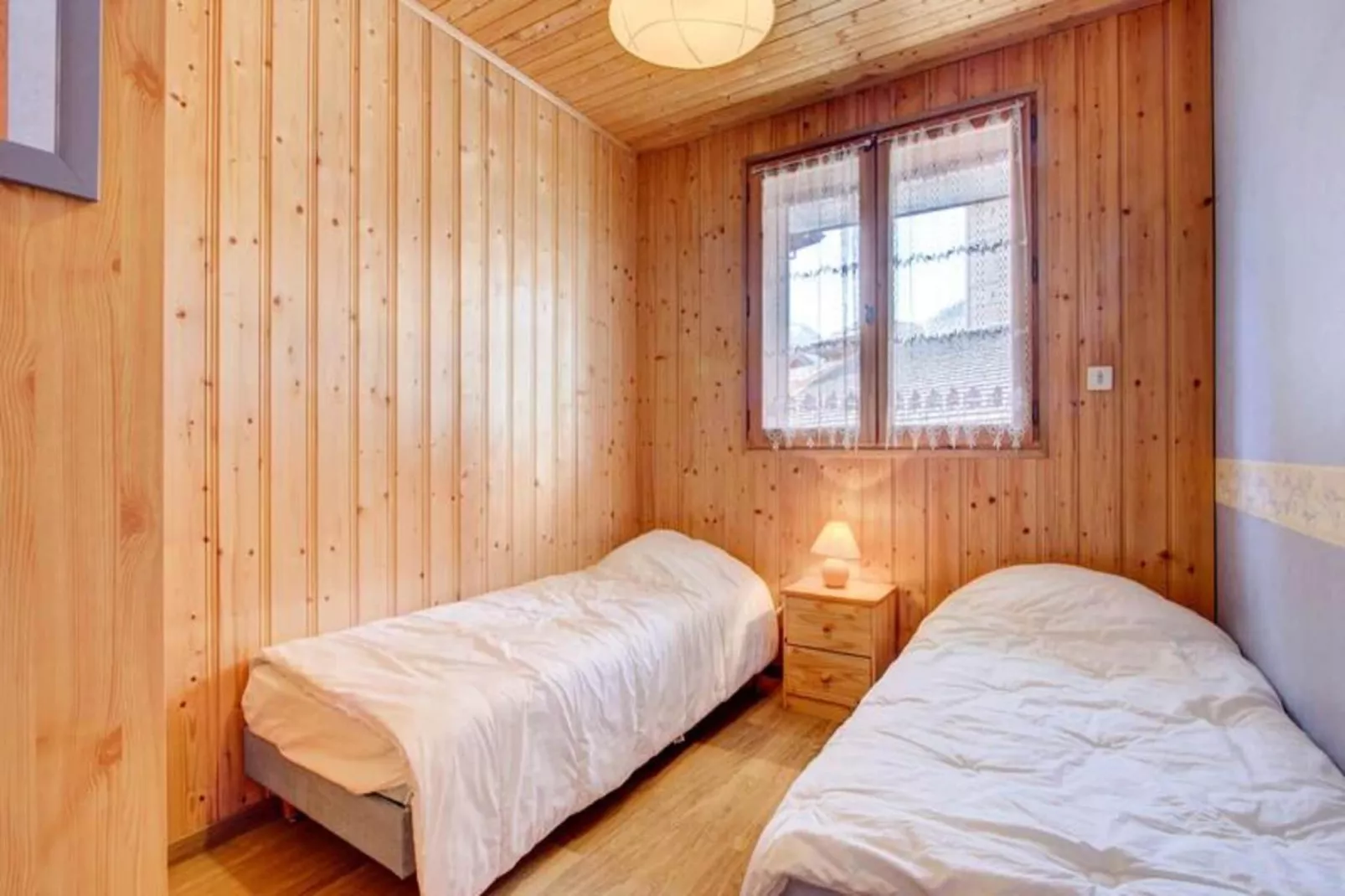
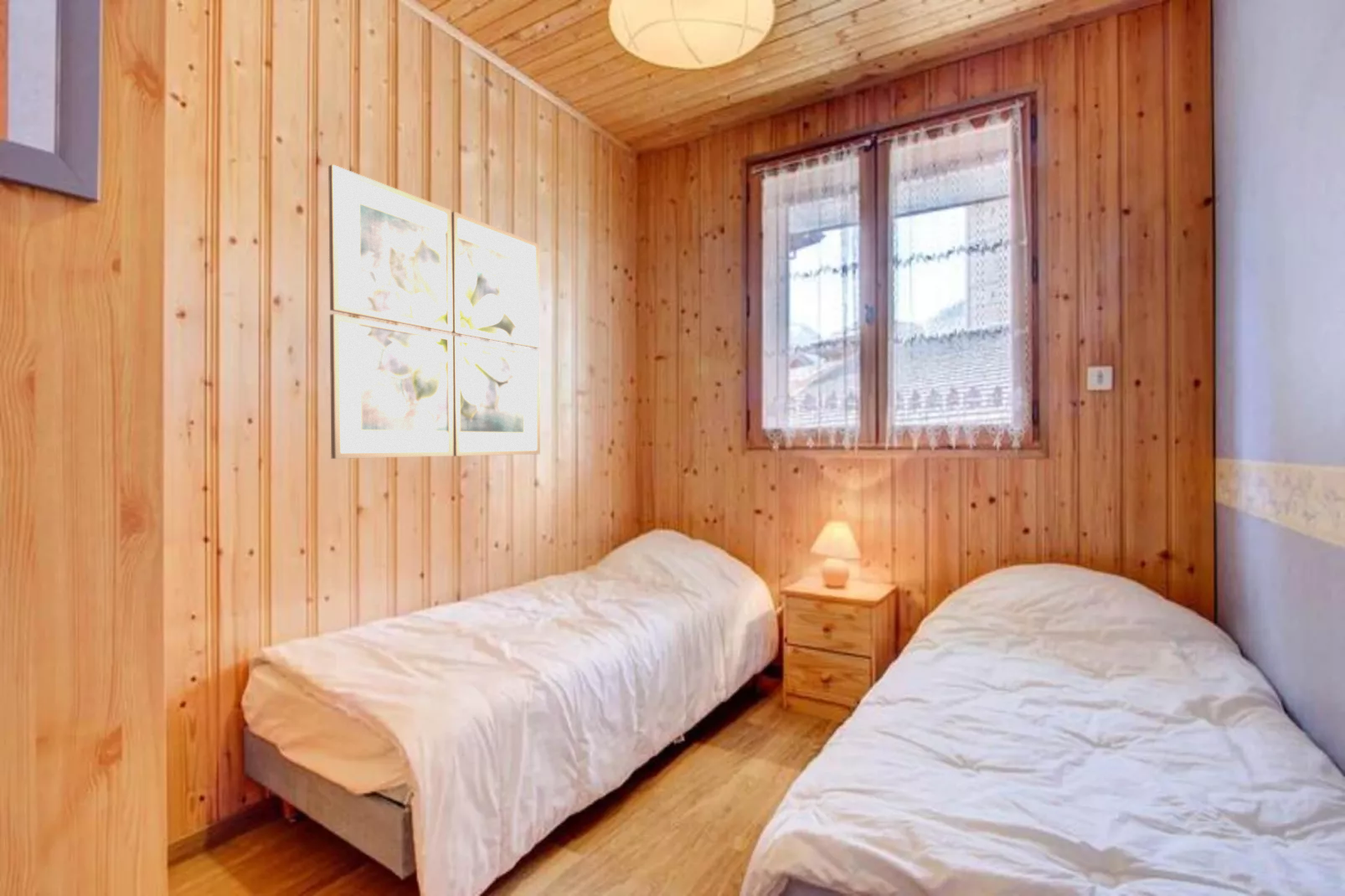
+ wall art [327,163,541,460]
